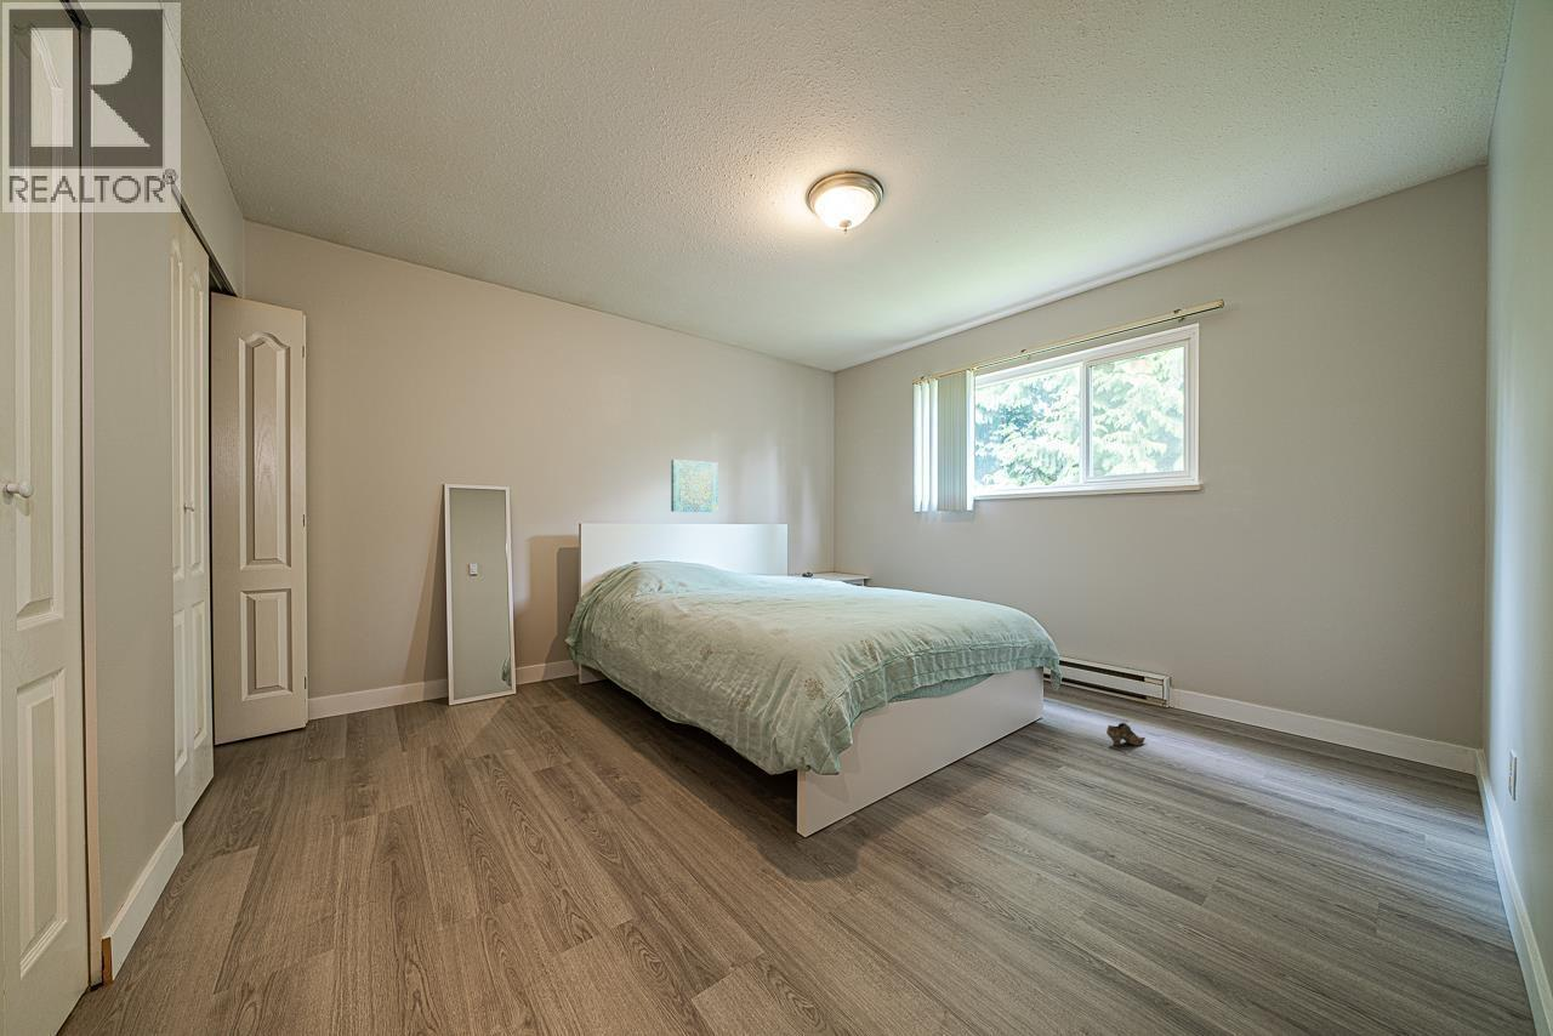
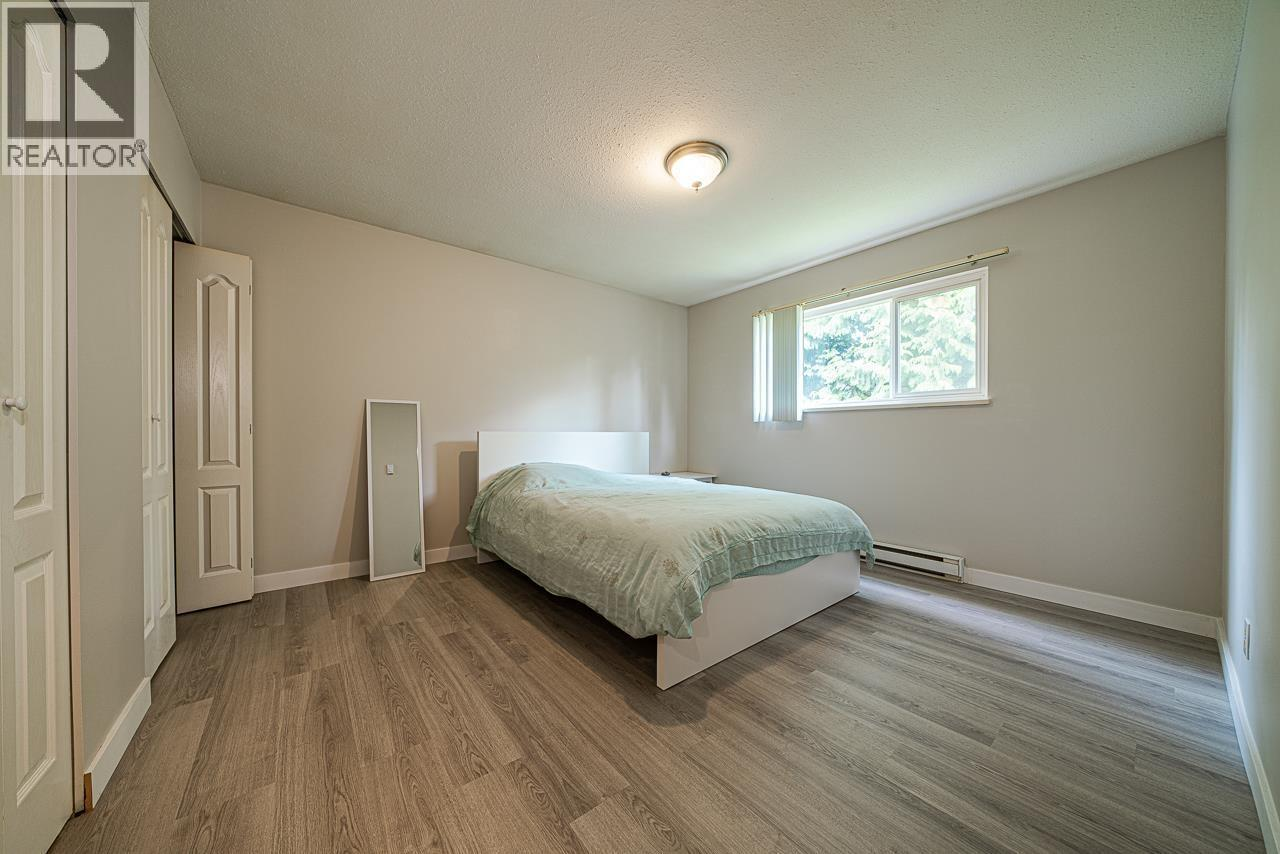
- shoe [1105,722,1147,747]
- wall art [670,459,719,513]
